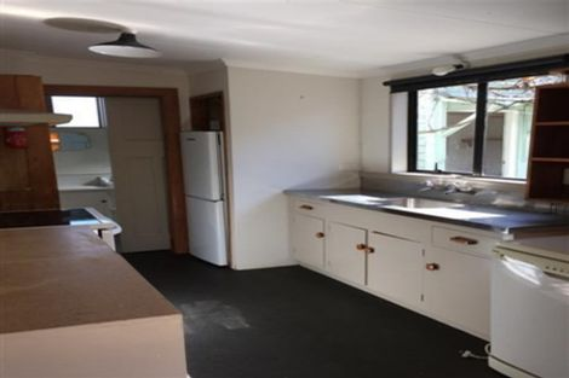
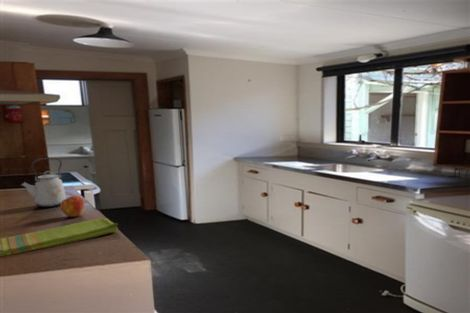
+ apple [60,195,85,218]
+ dish towel [0,217,119,257]
+ kettle [20,157,67,208]
